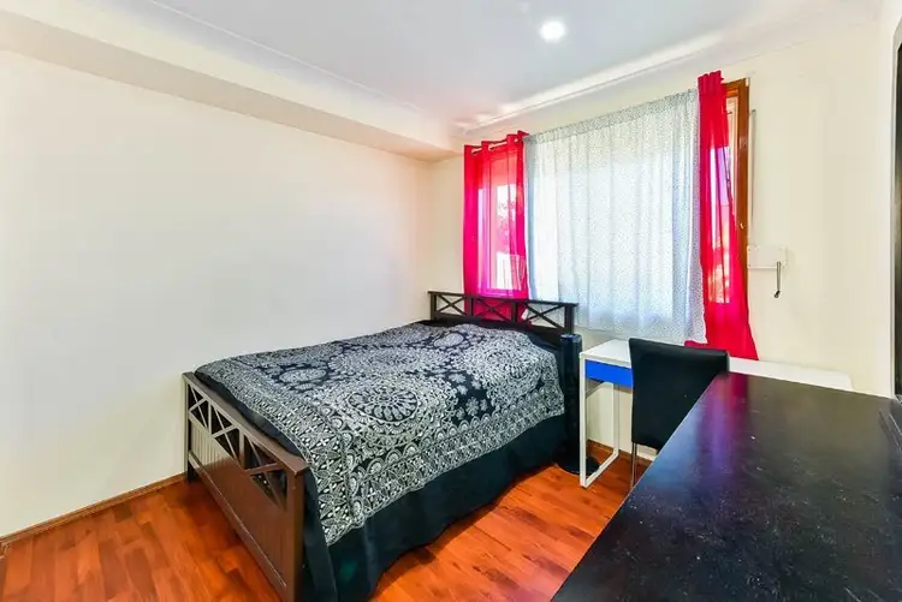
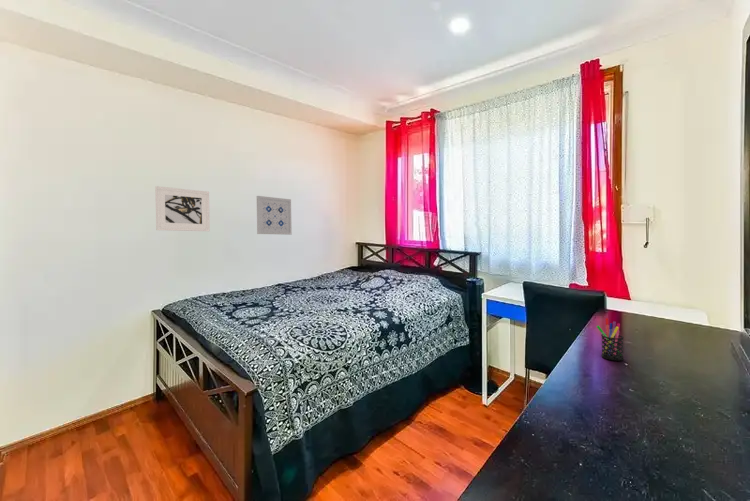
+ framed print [154,185,211,232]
+ pen holder [596,317,625,362]
+ wall art [256,195,293,236]
